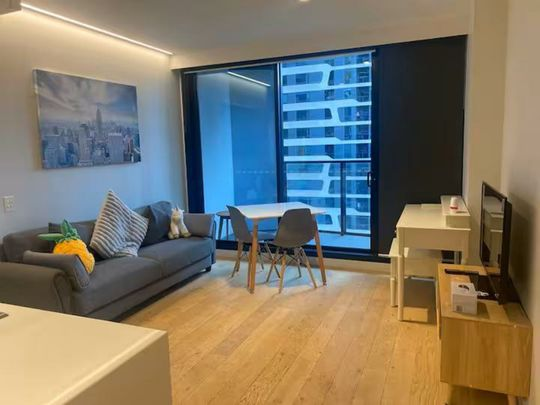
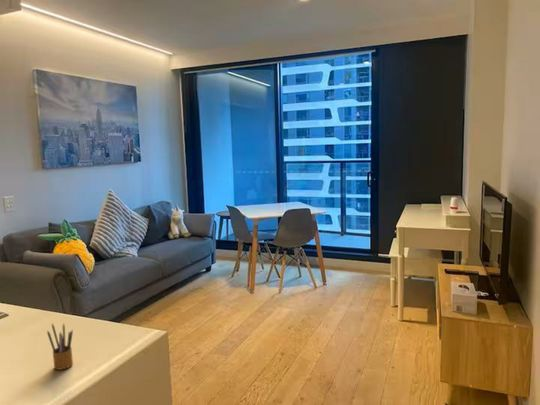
+ pencil box [46,322,74,371]
